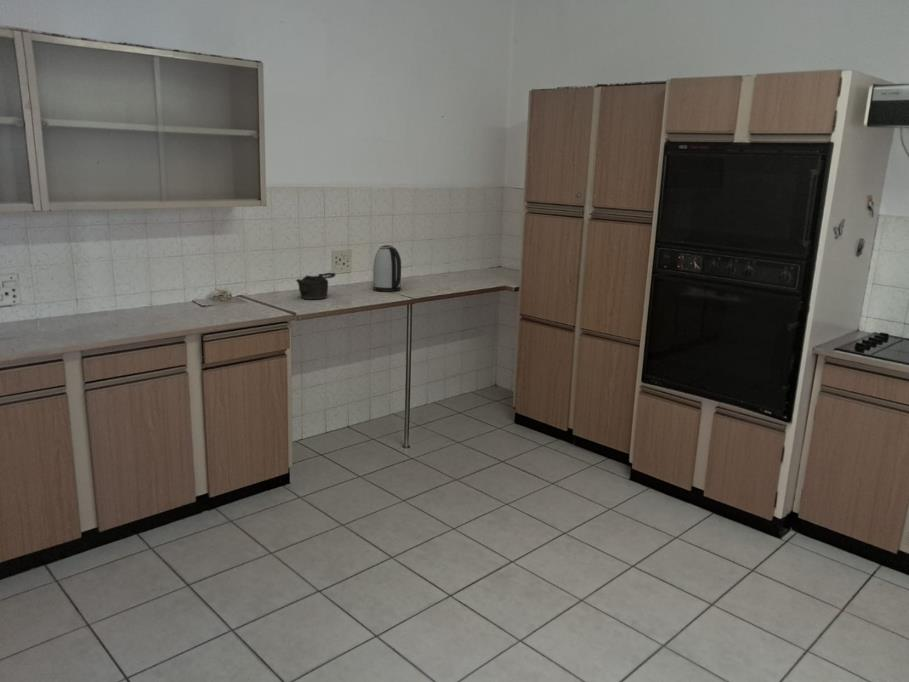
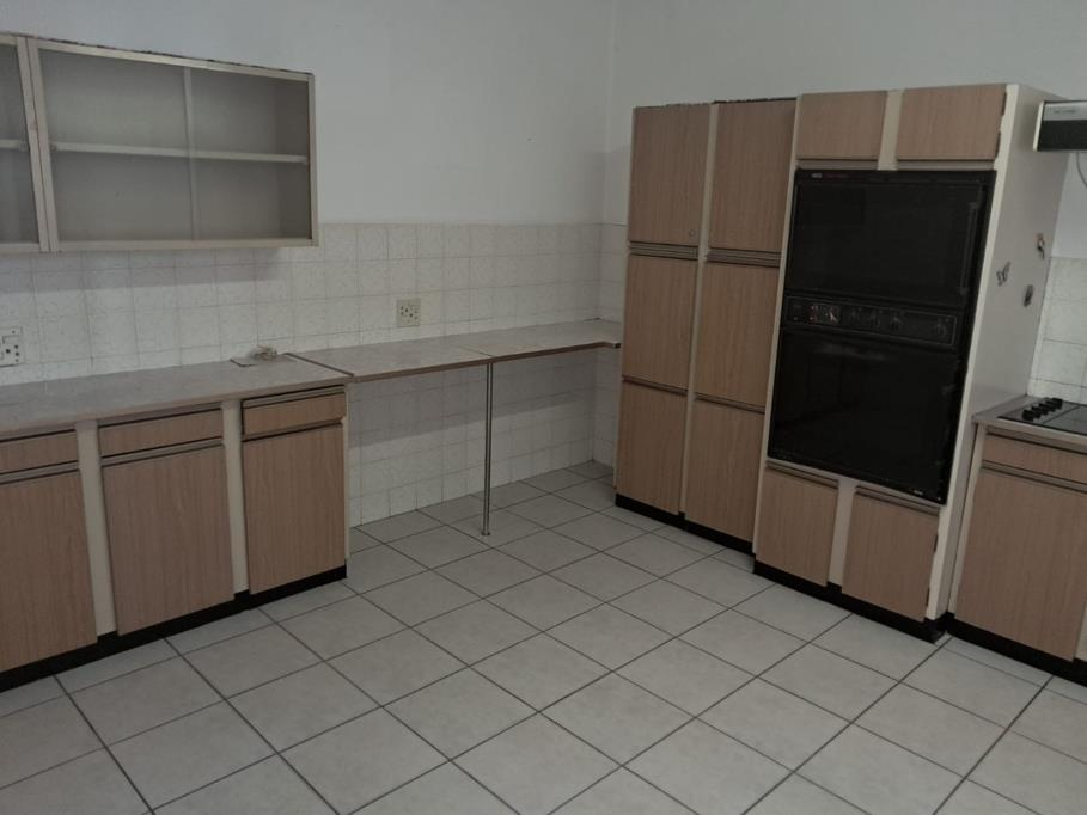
- teapot [295,272,337,300]
- kettle [372,244,402,293]
